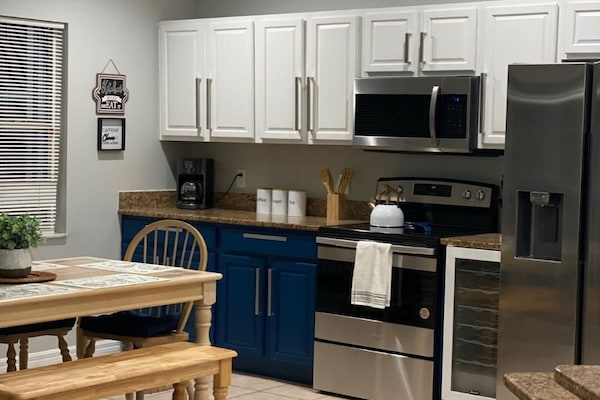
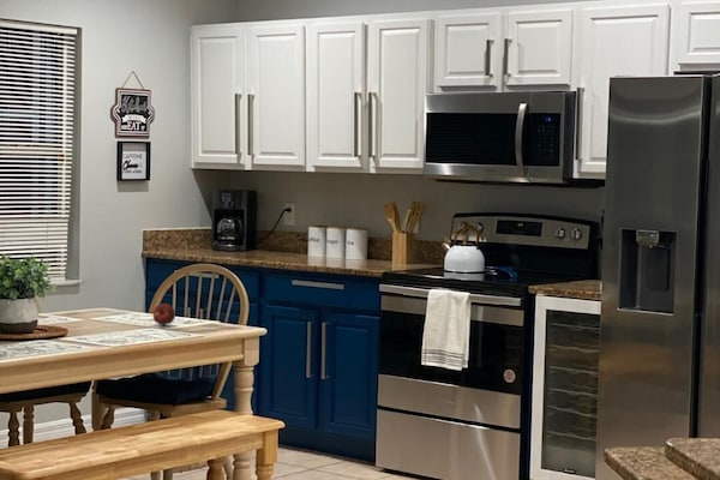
+ apple [152,302,176,326]
